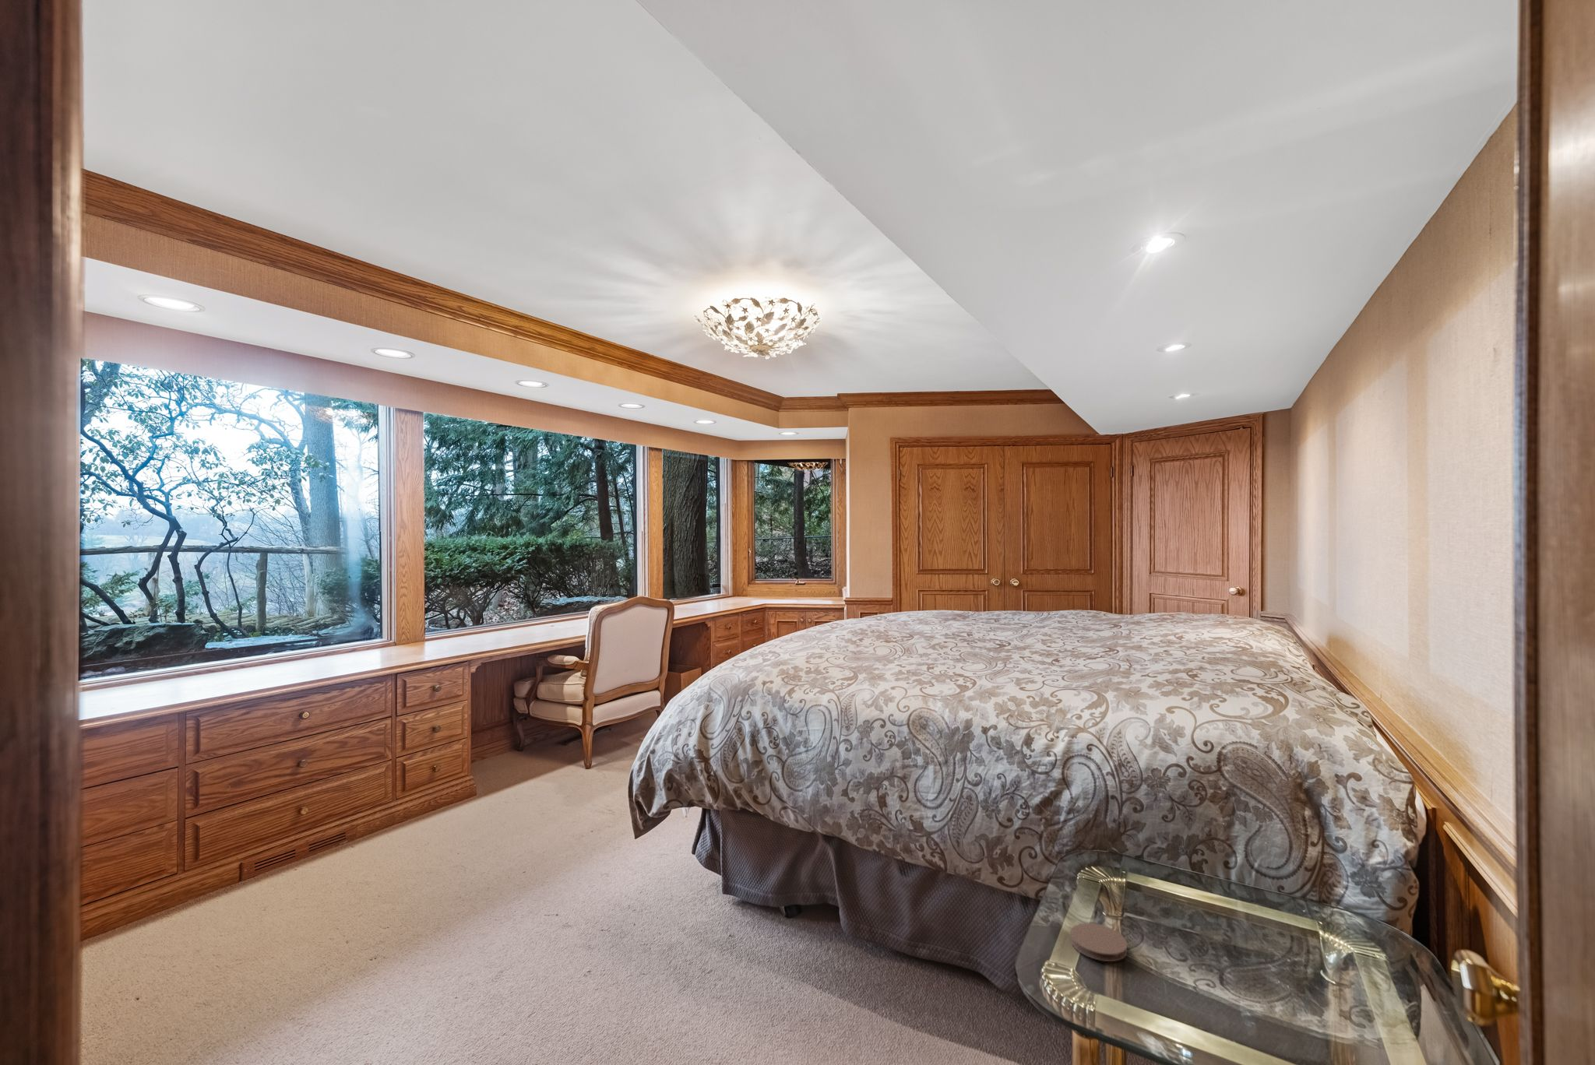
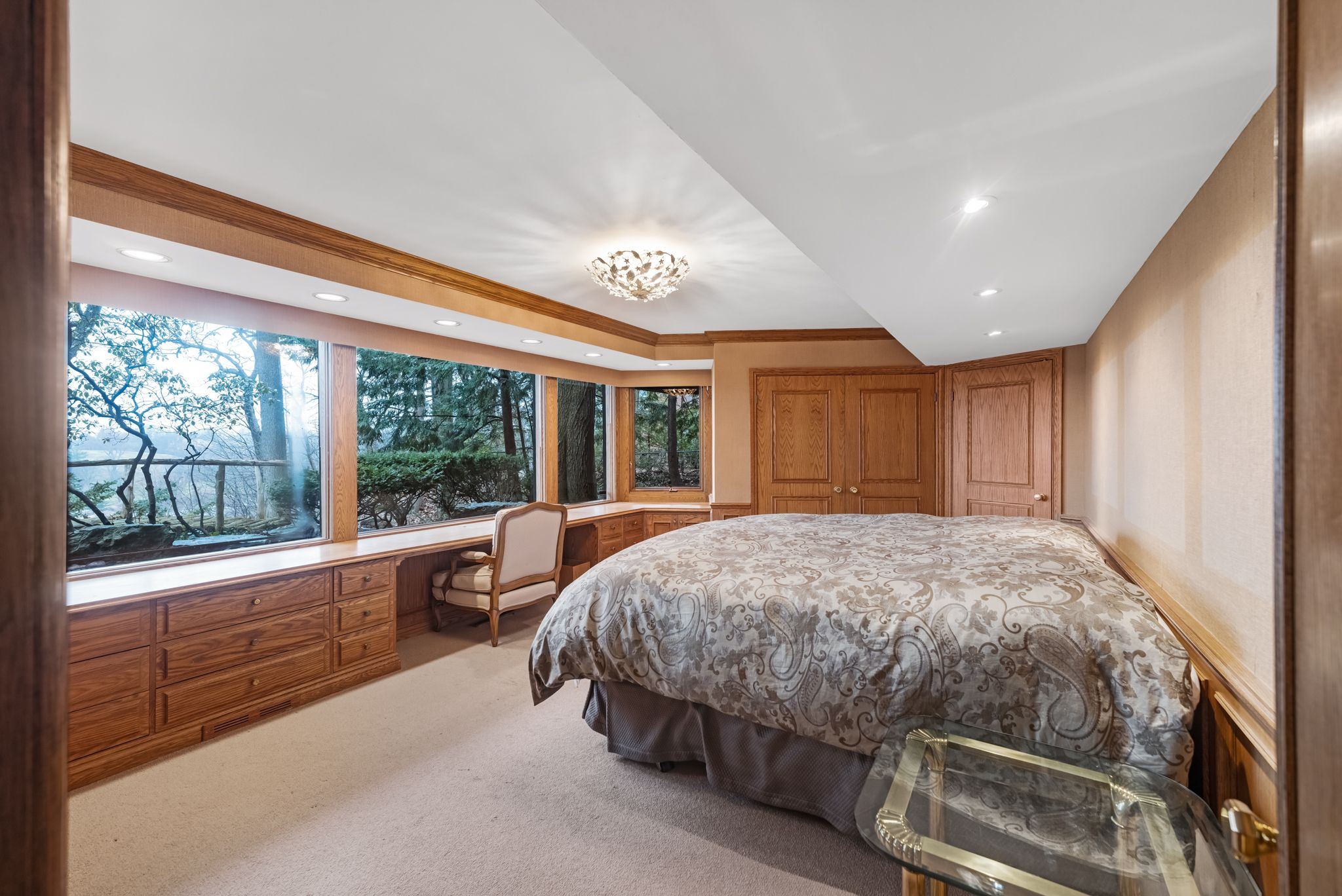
- coaster [1070,922,1128,963]
